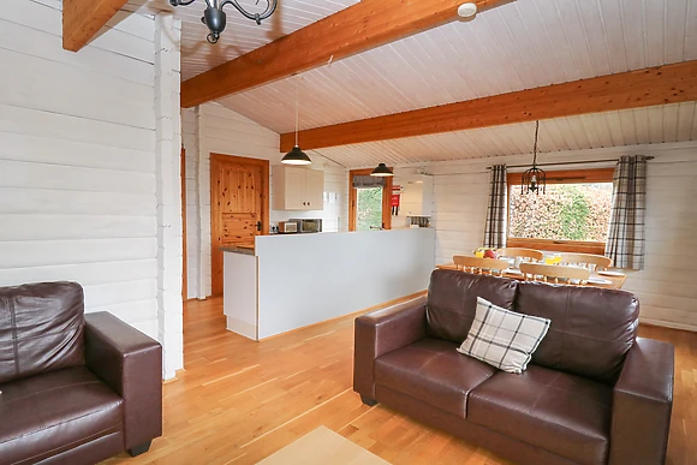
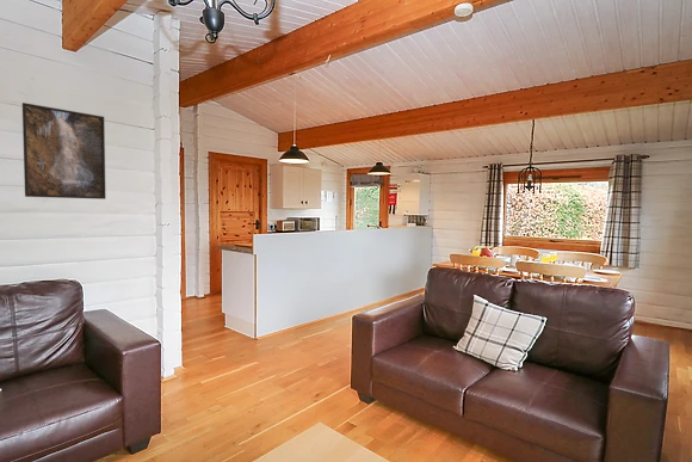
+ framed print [21,101,107,201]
